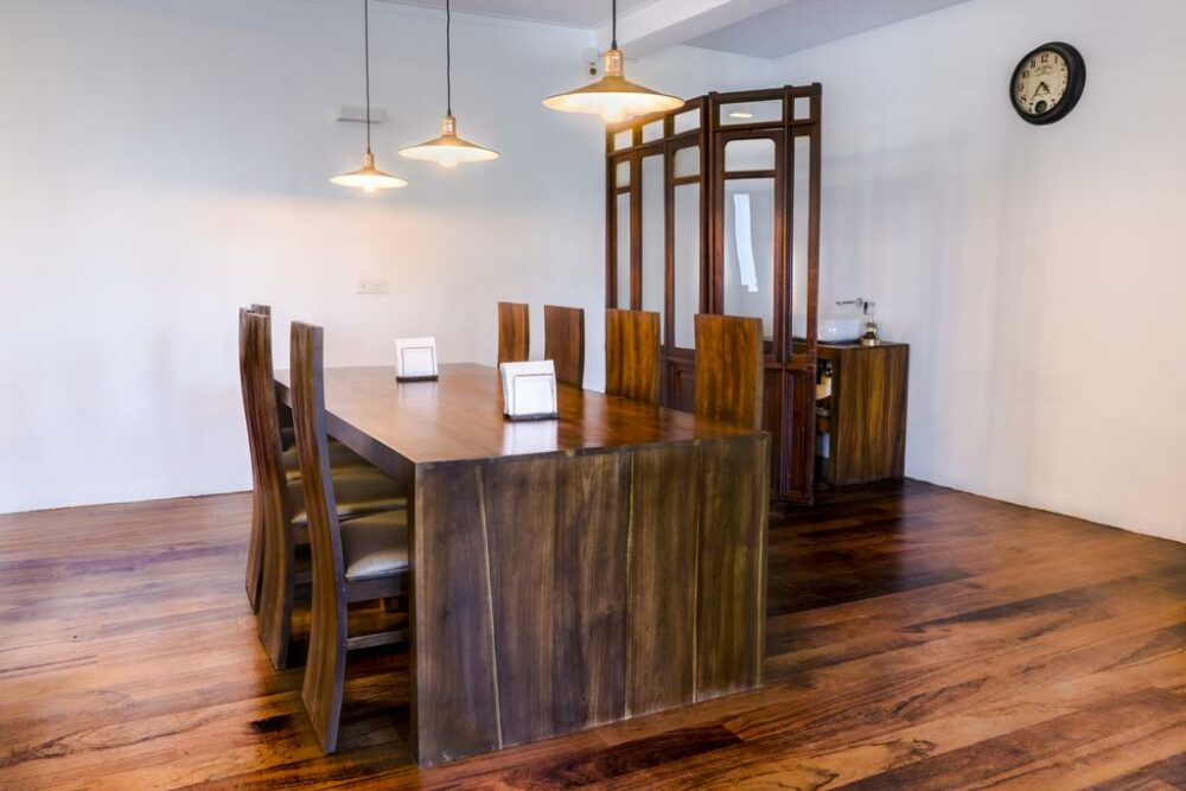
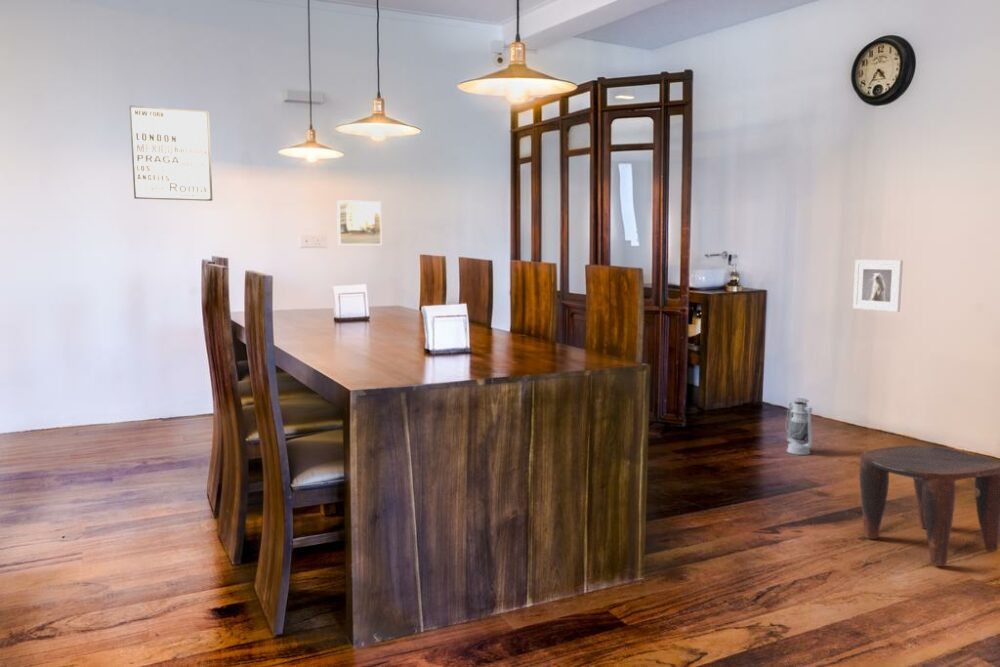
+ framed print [336,199,382,246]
+ wall art [129,104,213,202]
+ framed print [852,259,904,313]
+ lantern [784,397,813,456]
+ stool [858,444,1000,567]
